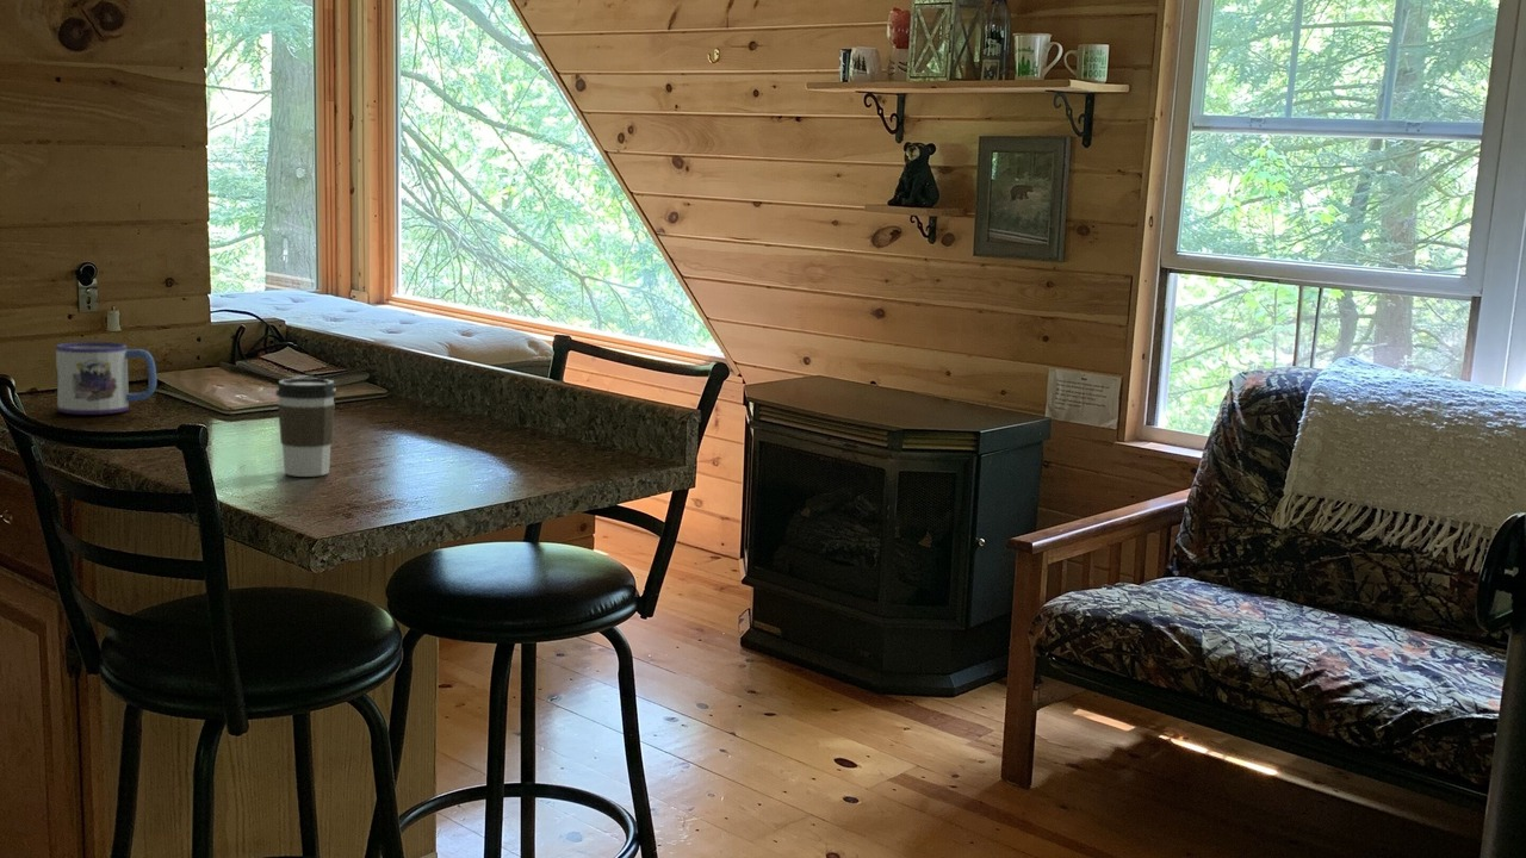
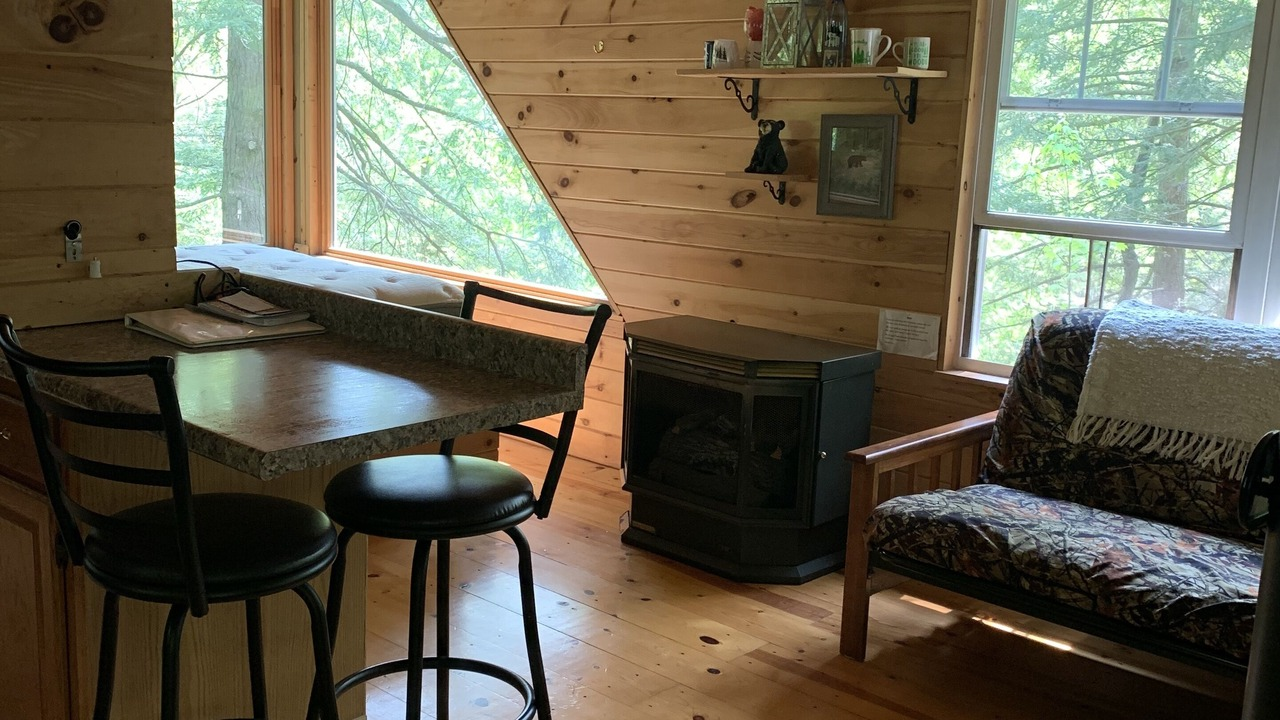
- mug [55,341,157,416]
- coffee cup [274,377,337,478]
